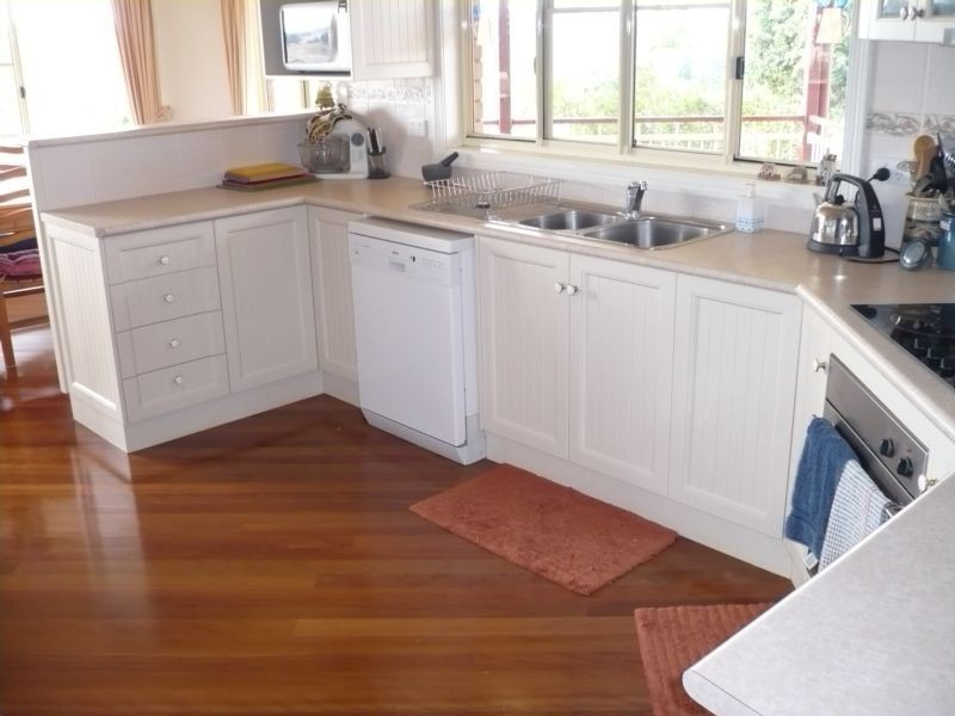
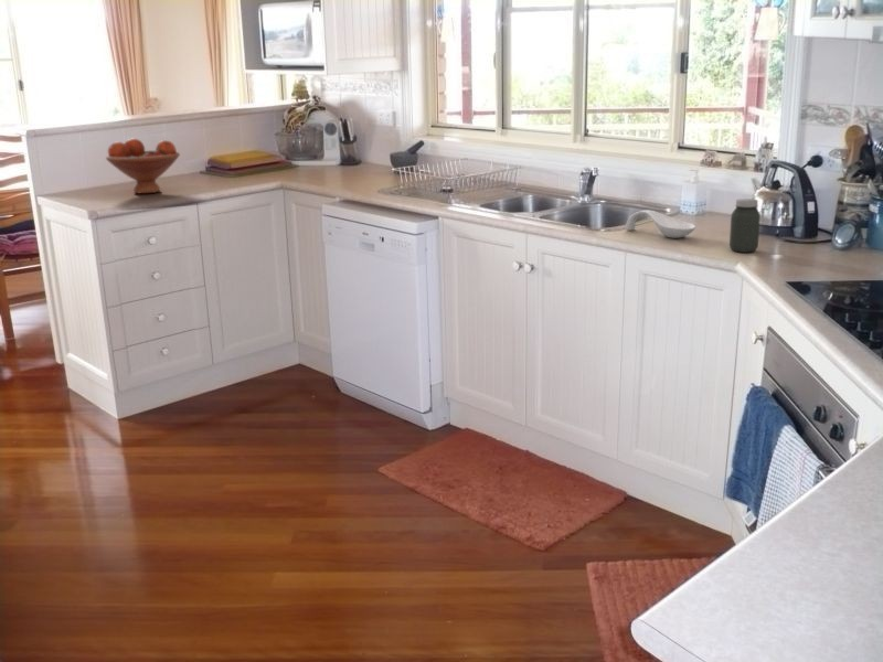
+ jar [728,197,762,254]
+ spoon rest [625,209,696,238]
+ fruit bowl [105,137,181,194]
